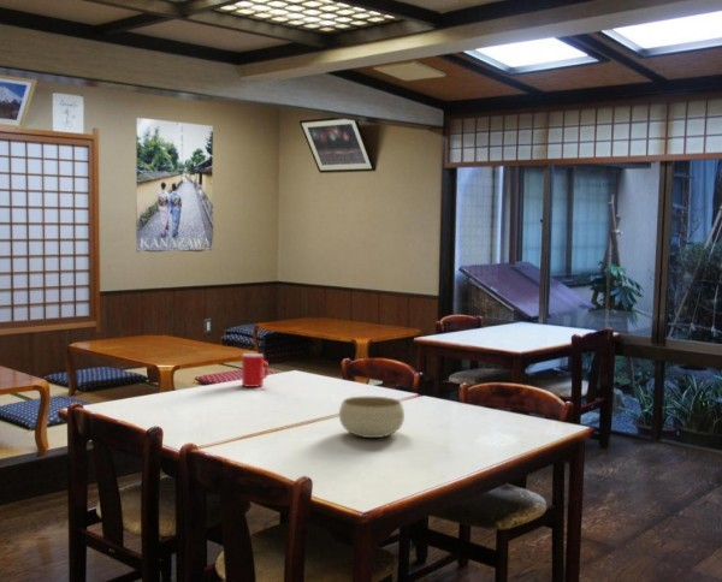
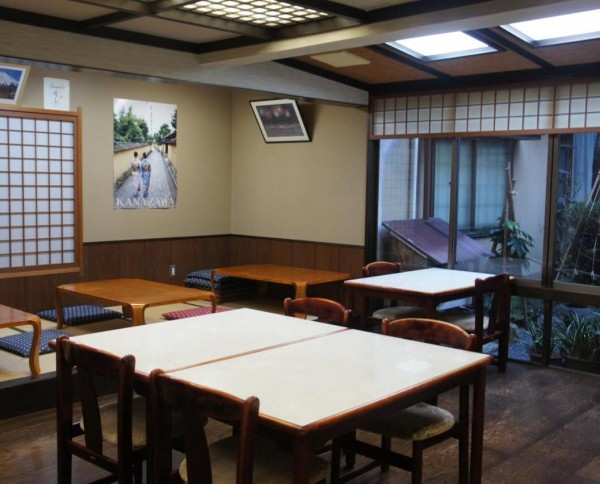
- bowl [338,396,406,439]
- cup [241,352,270,388]
